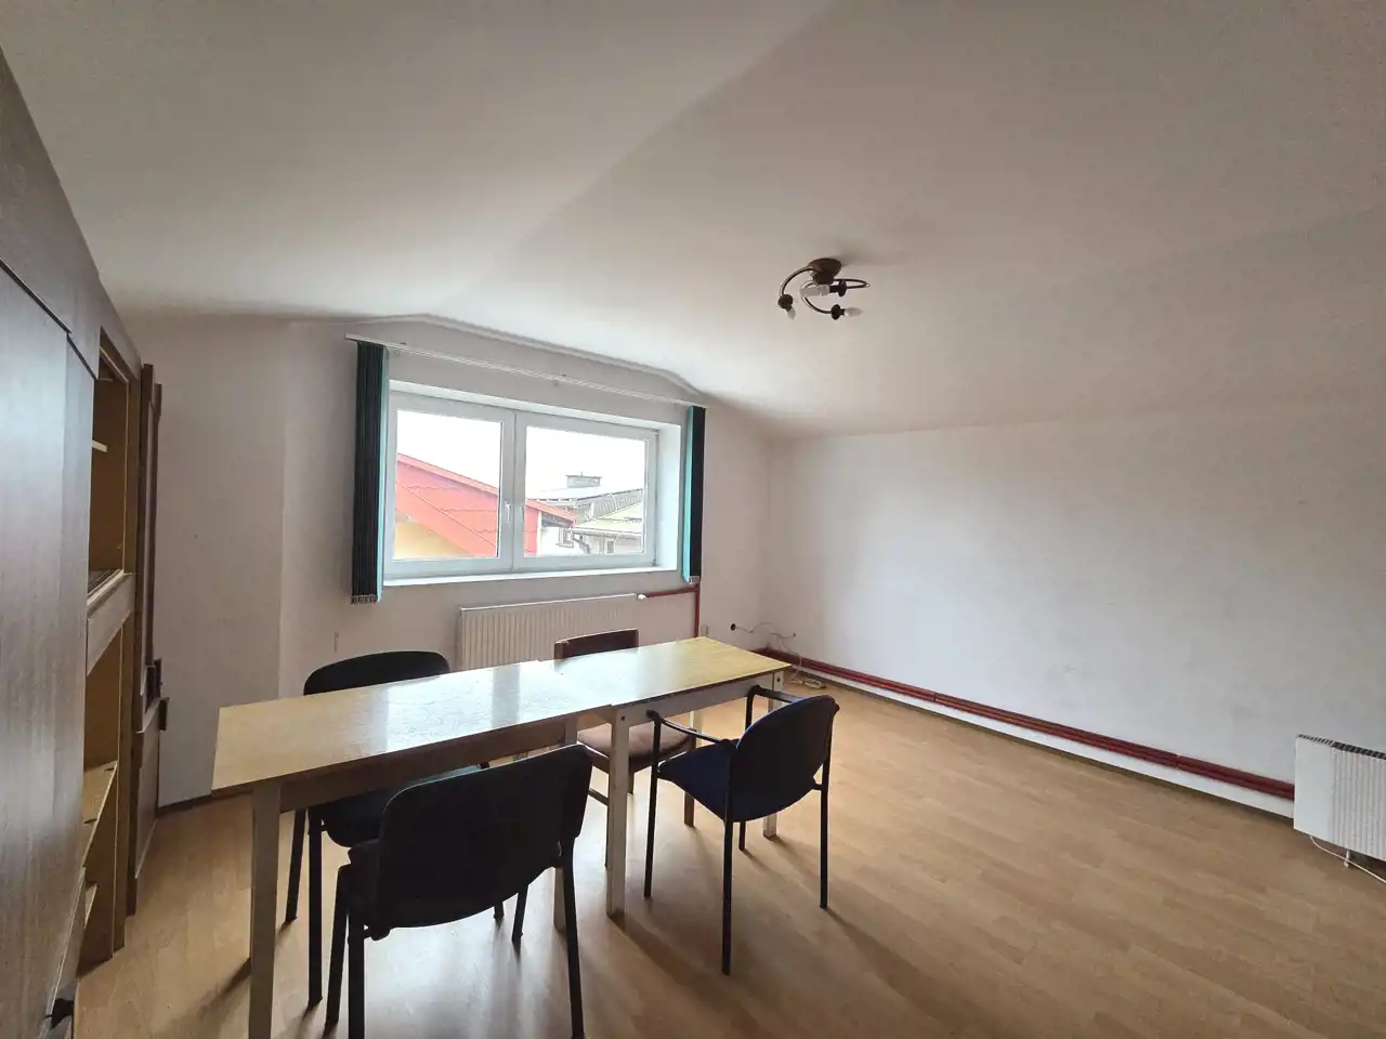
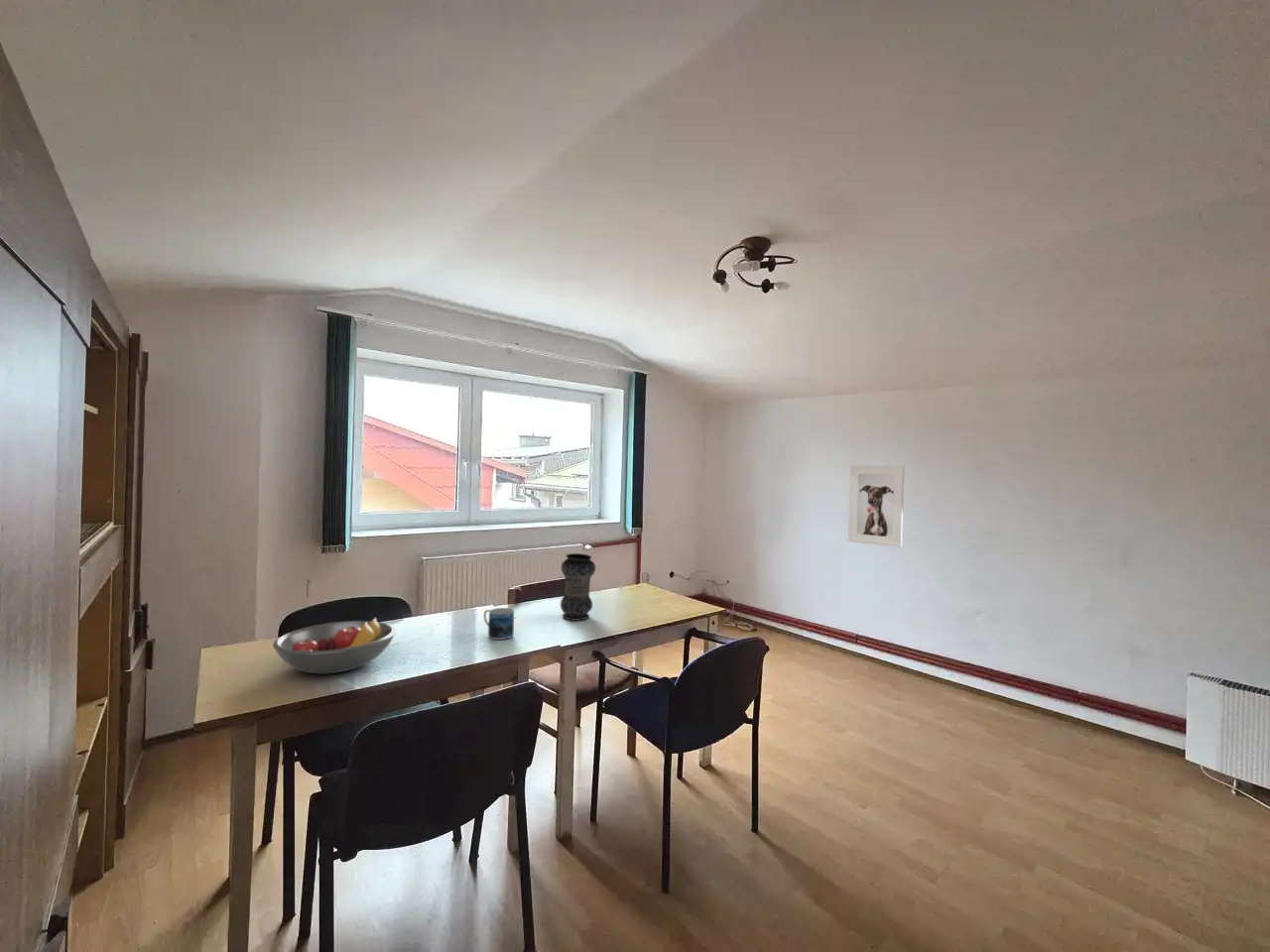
+ vase [560,552,596,622]
+ fruit bowl [272,617,397,674]
+ mug [482,607,515,641]
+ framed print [847,465,905,548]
